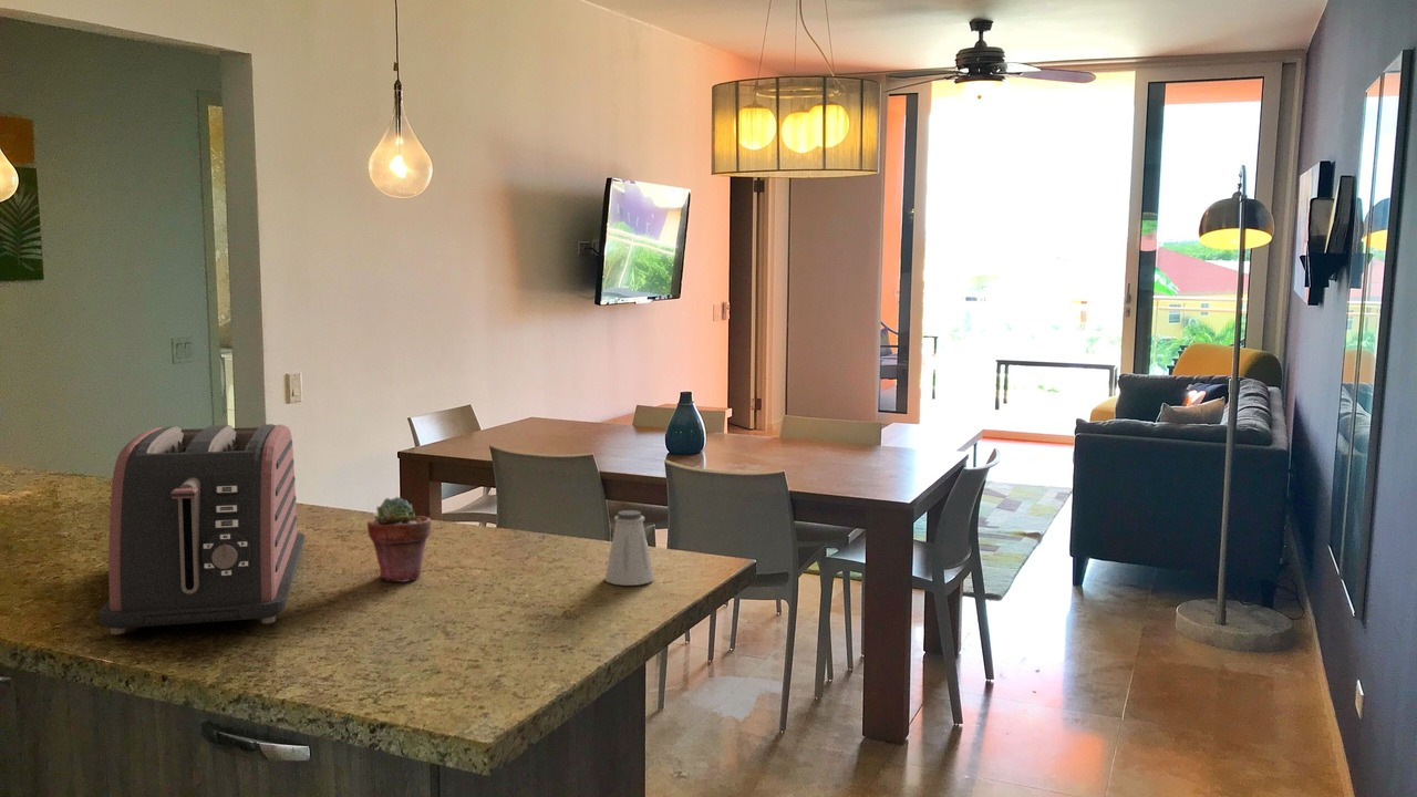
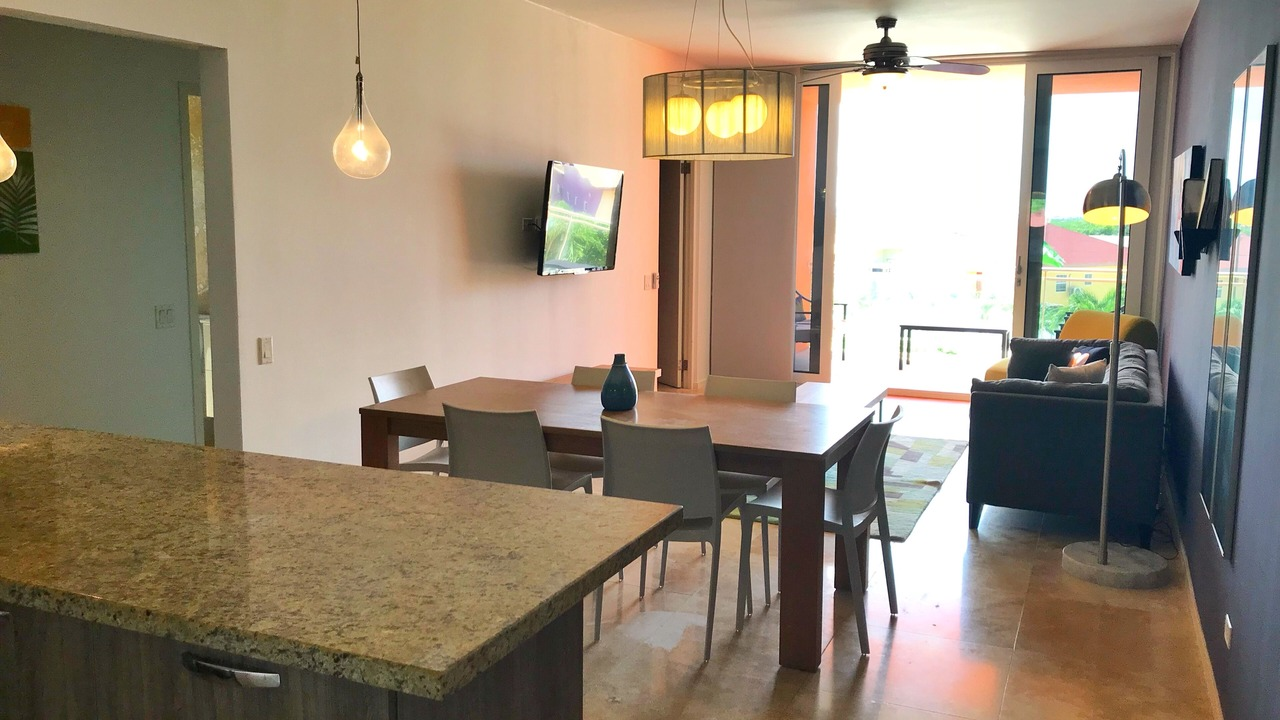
- toaster [97,423,306,635]
- saltshaker [603,509,655,587]
- potted succulent [366,496,432,583]
